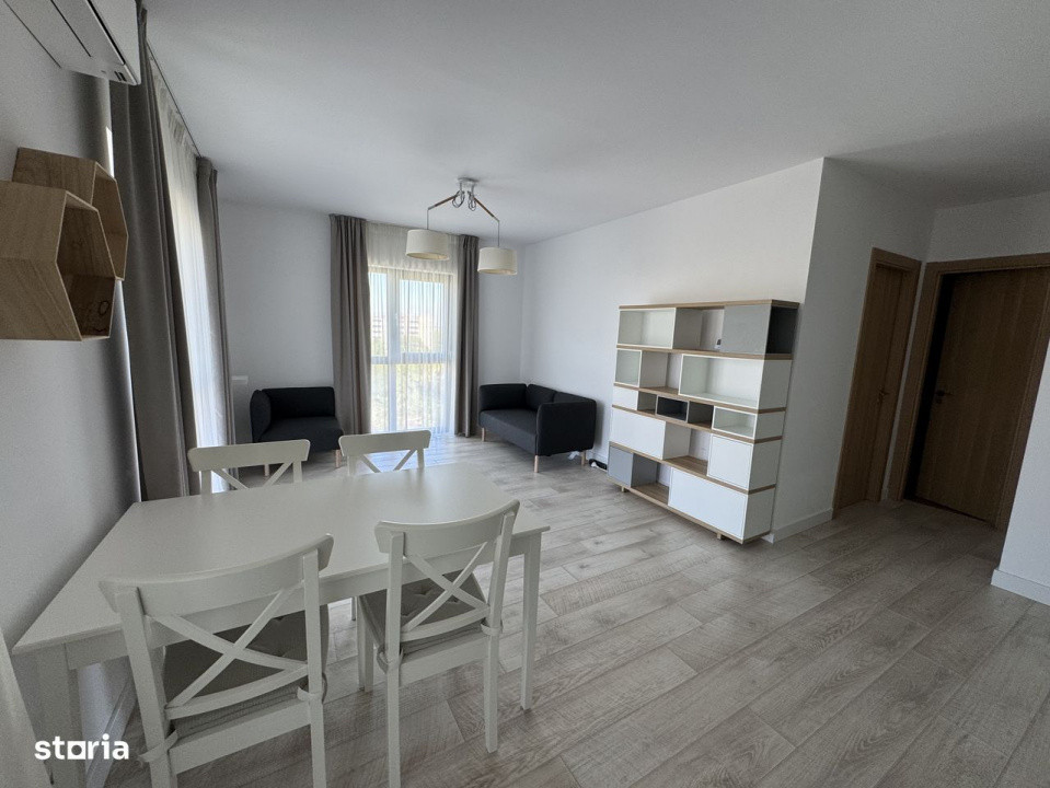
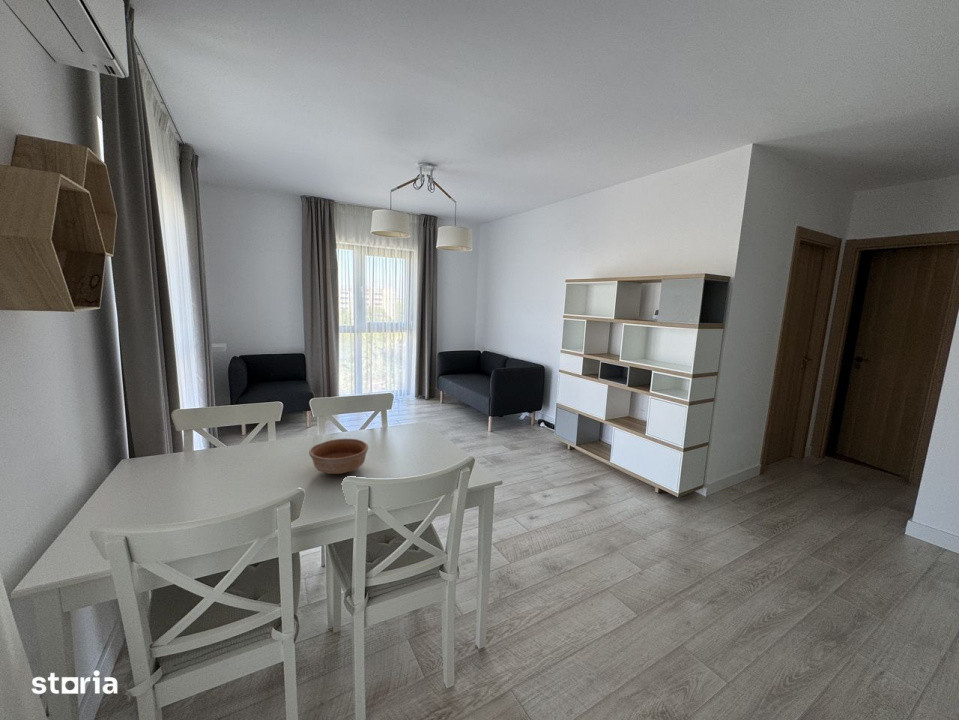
+ bowl [308,438,369,475]
